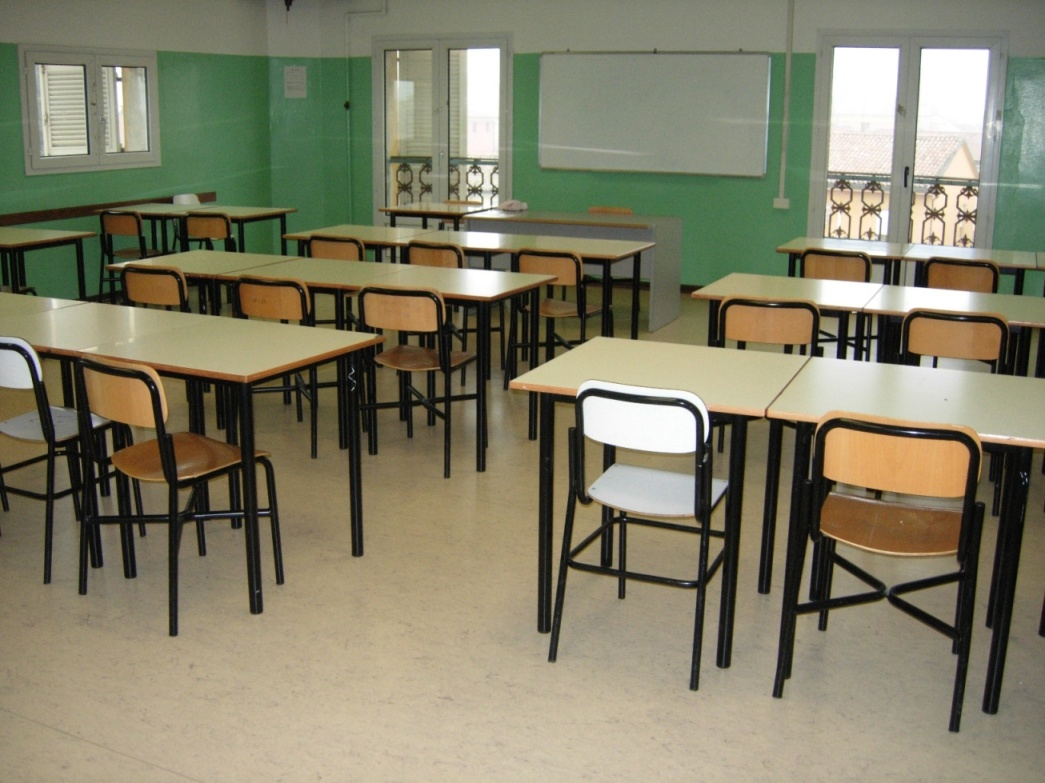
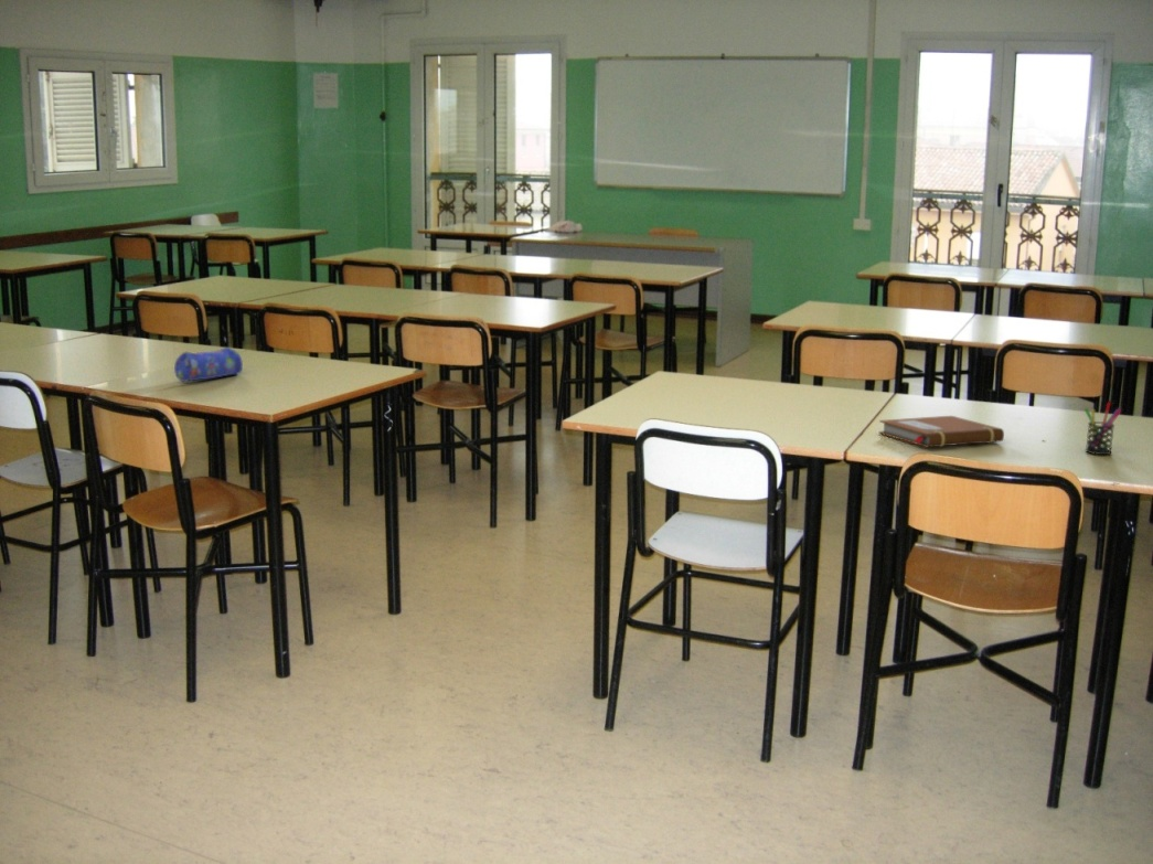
+ pen holder [1083,401,1122,456]
+ pencil case [173,346,244,383]
+ notebook [878,415,1005,448]
